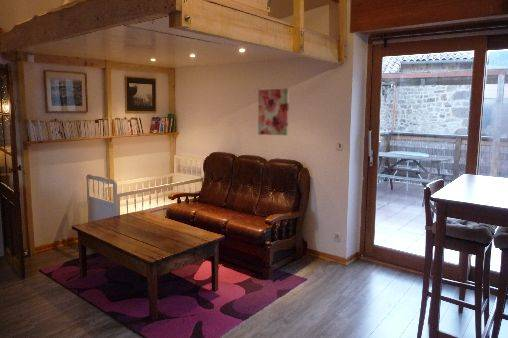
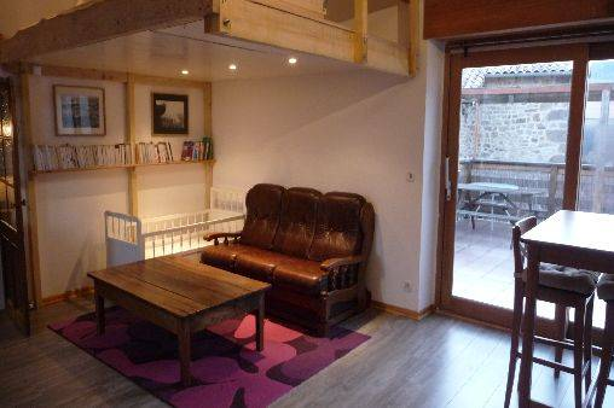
- wall art [257,87,290,136]
